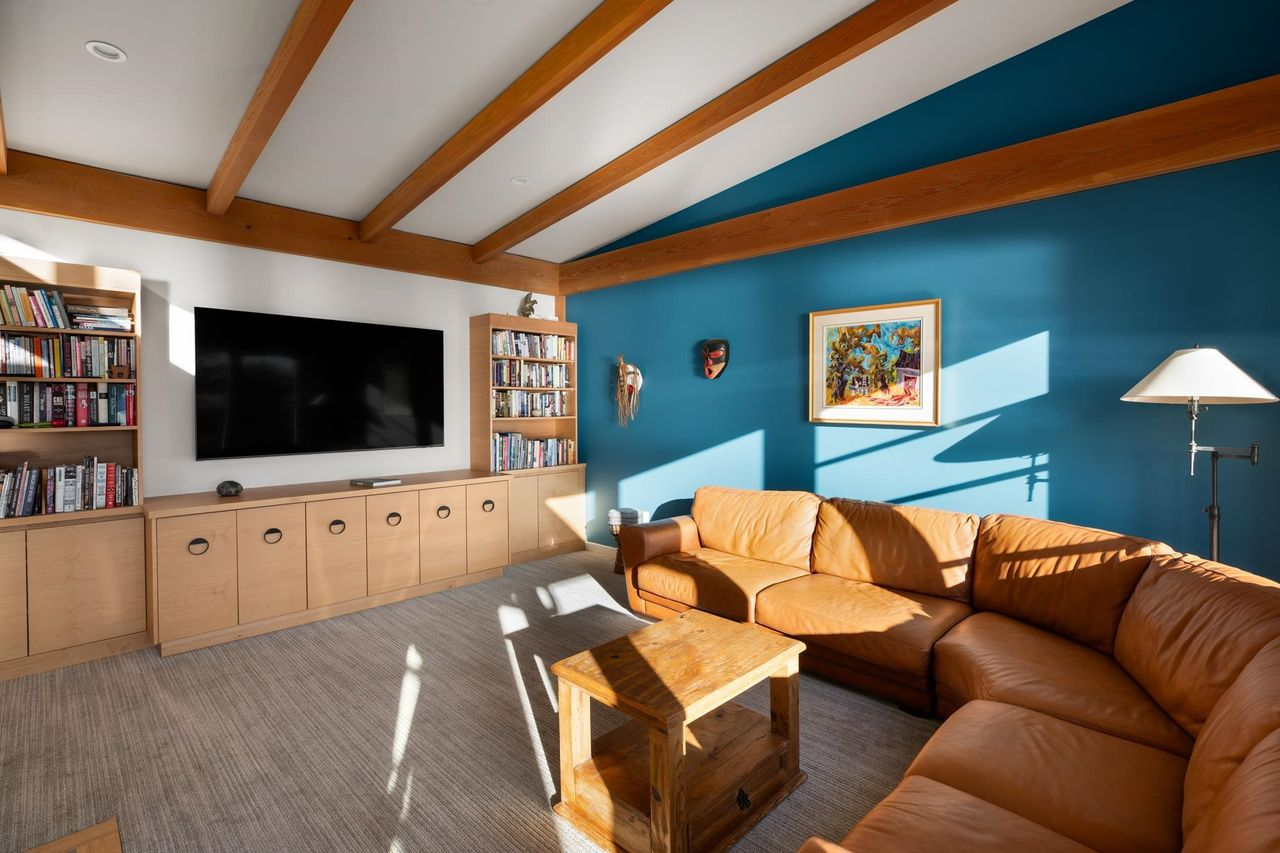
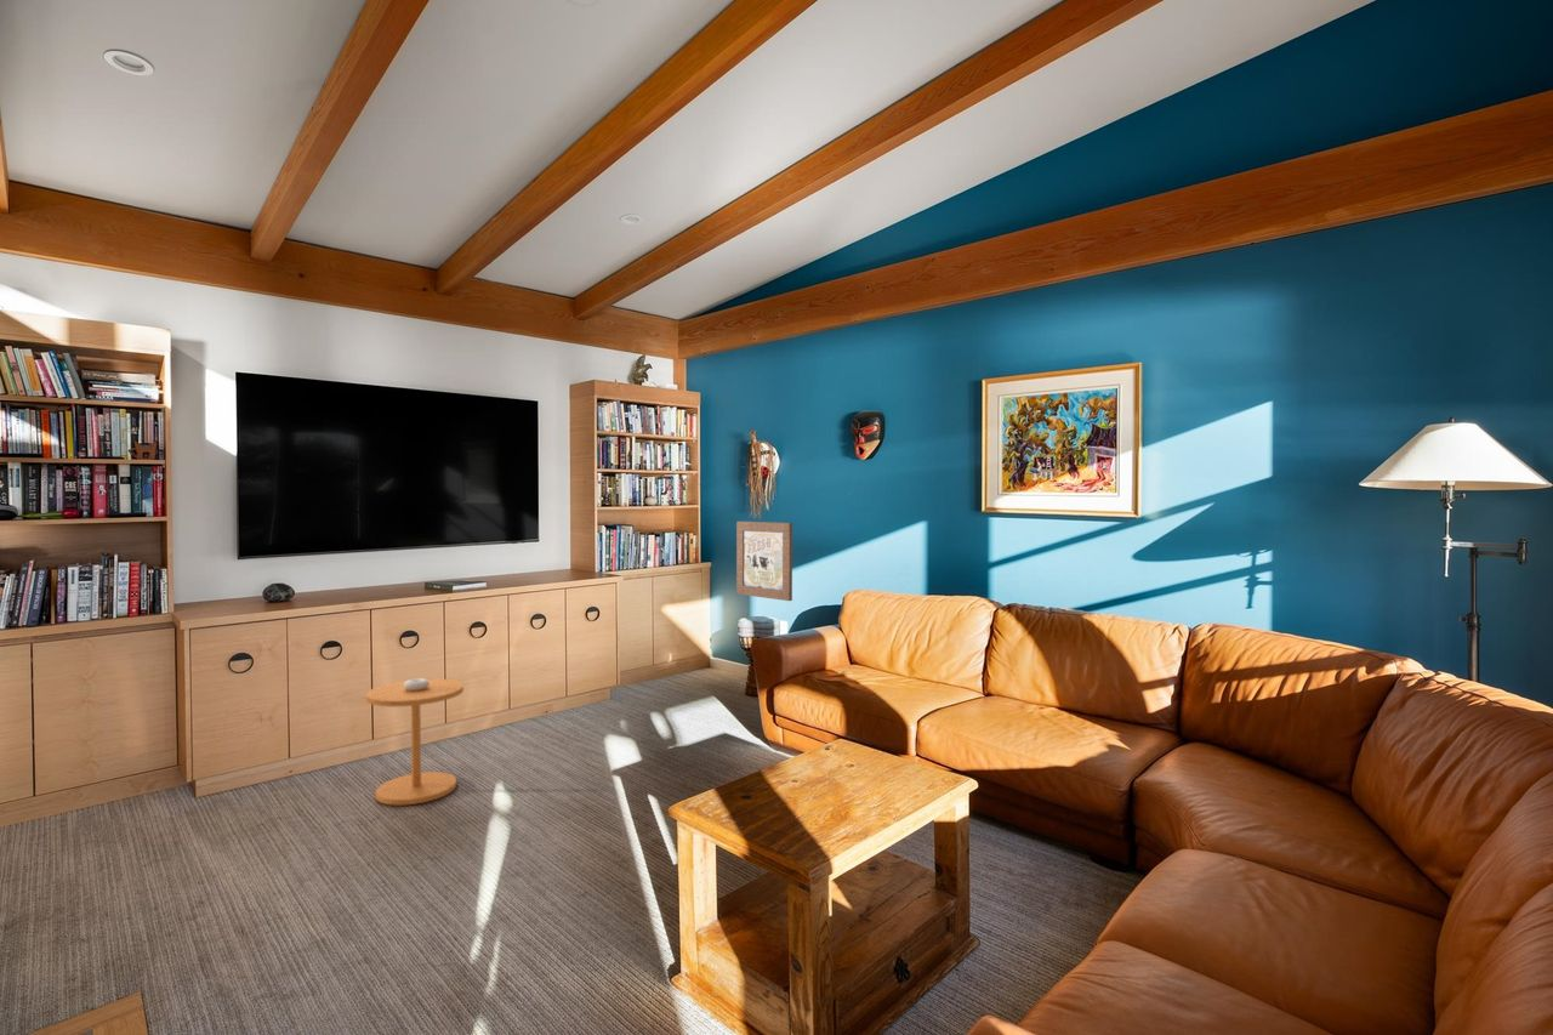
+ side table [364,677,465,807]
+ wall art [735,521,793,602]
